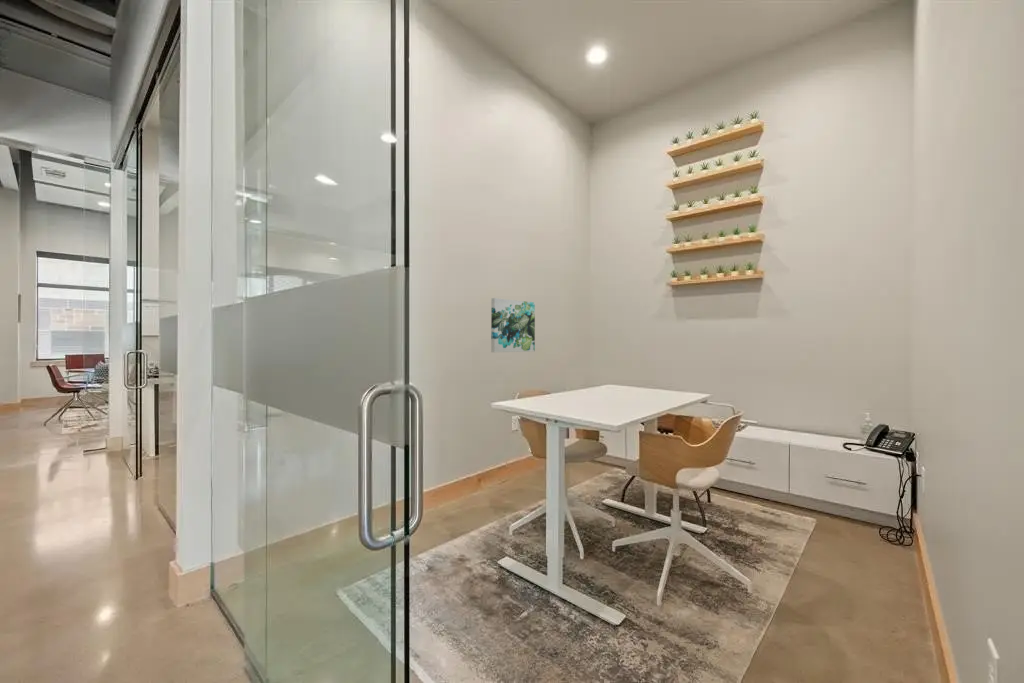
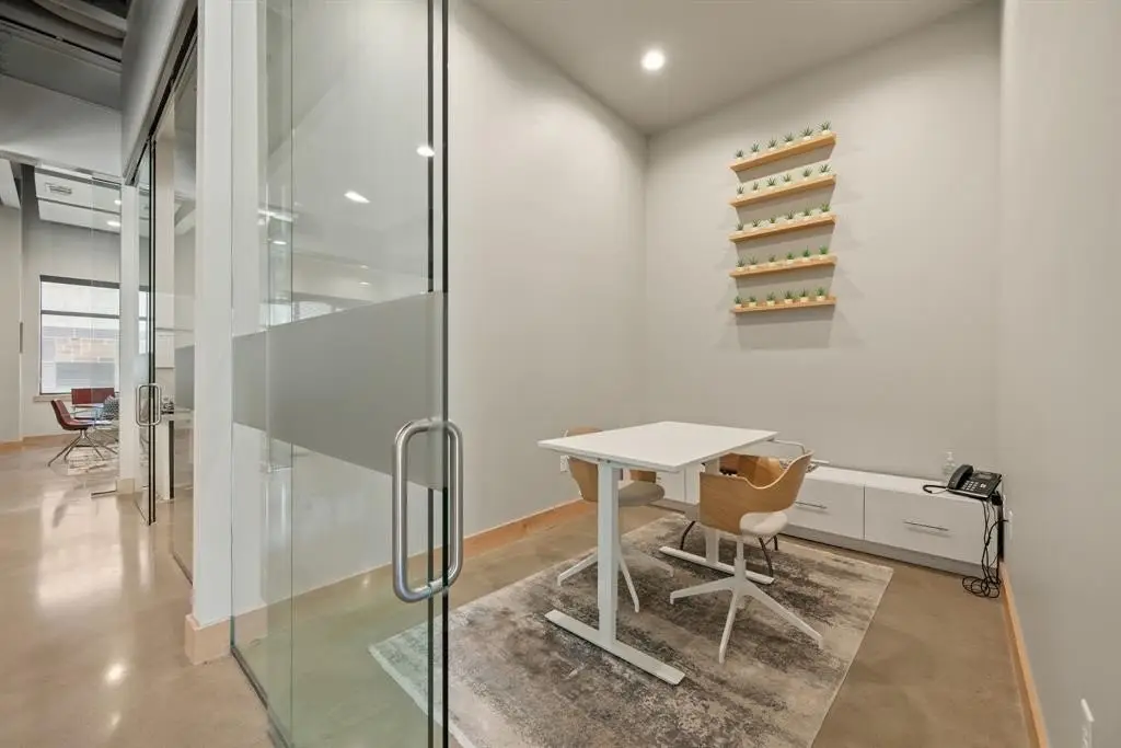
- wall art [490,297,536,353]
